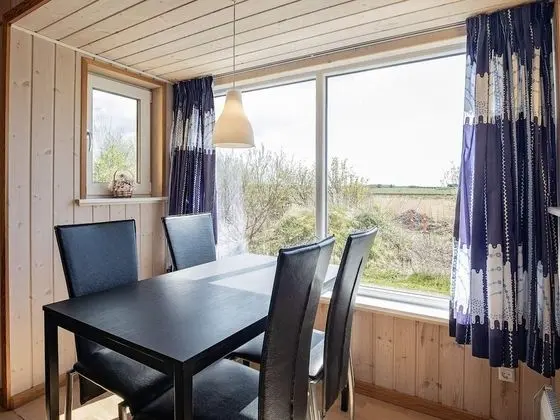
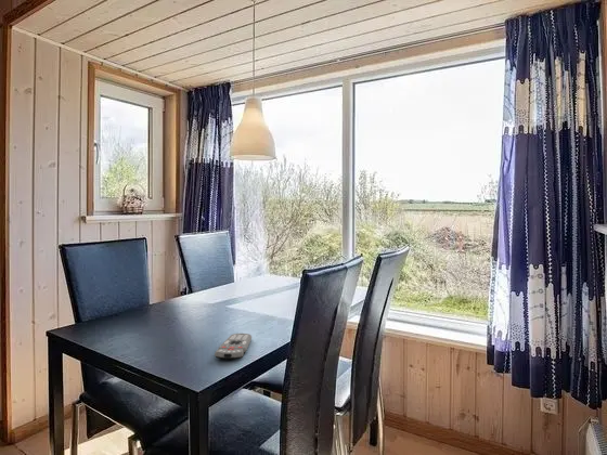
+ remote control [214,333,253,360]
